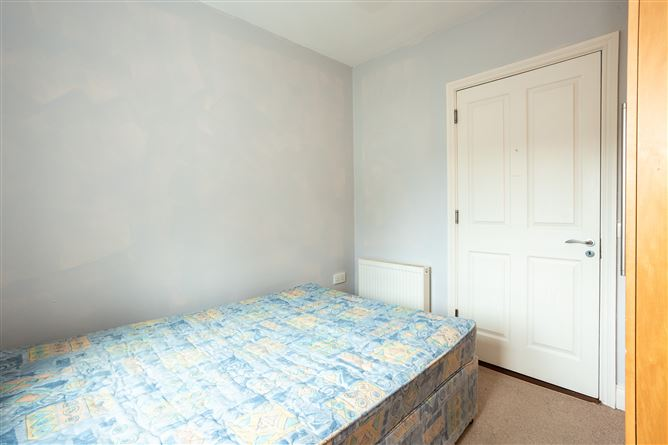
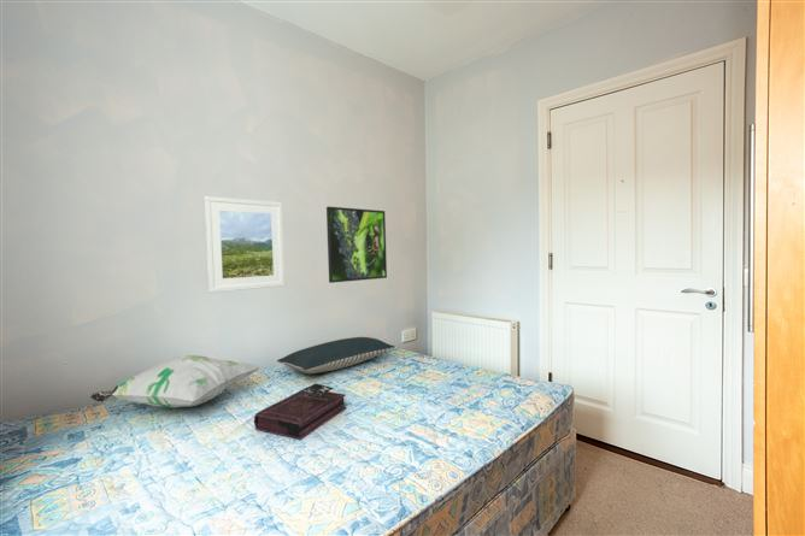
+ decorative pillow [89,354,260,410]
+ pillow [276,336,396,375]
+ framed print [325,206,388,284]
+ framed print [202,195,287,294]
+ book [253,382,347,441]
